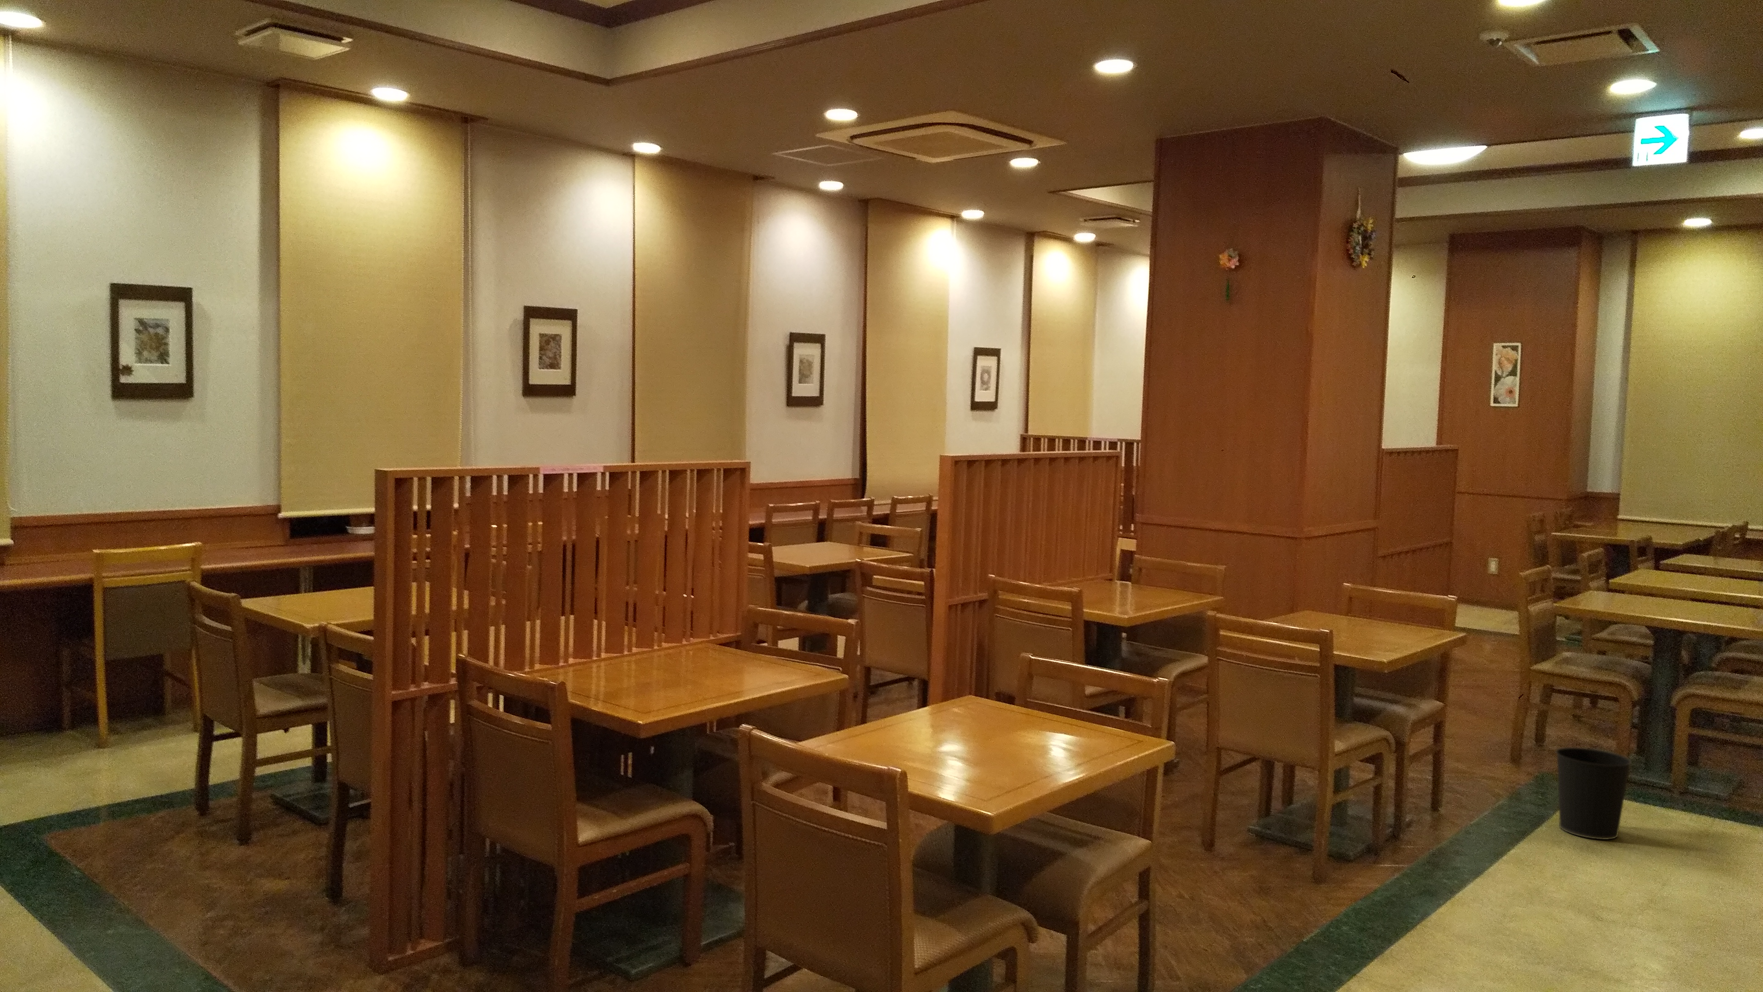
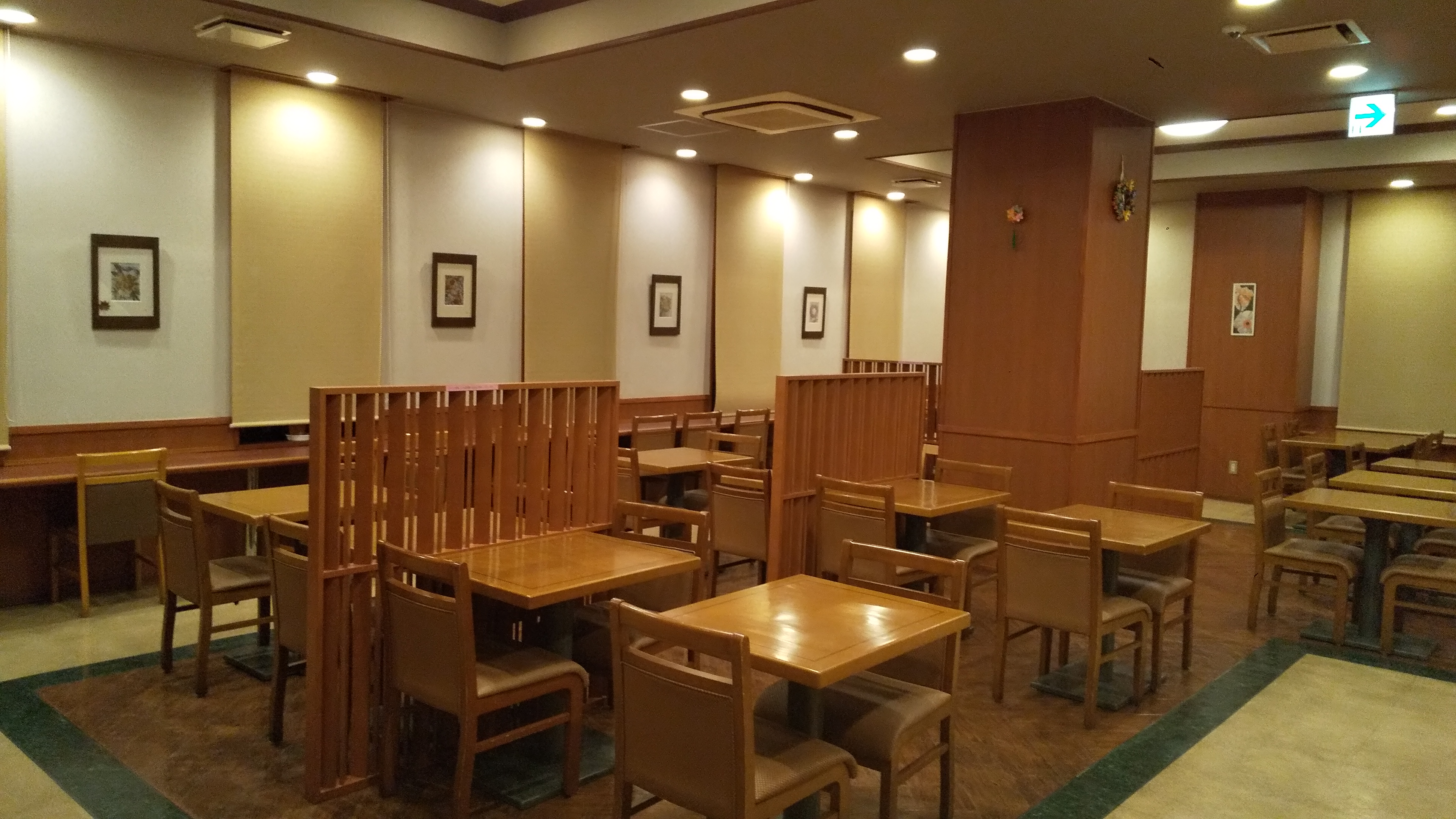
- wastebasket [1555,747,1632,839]
